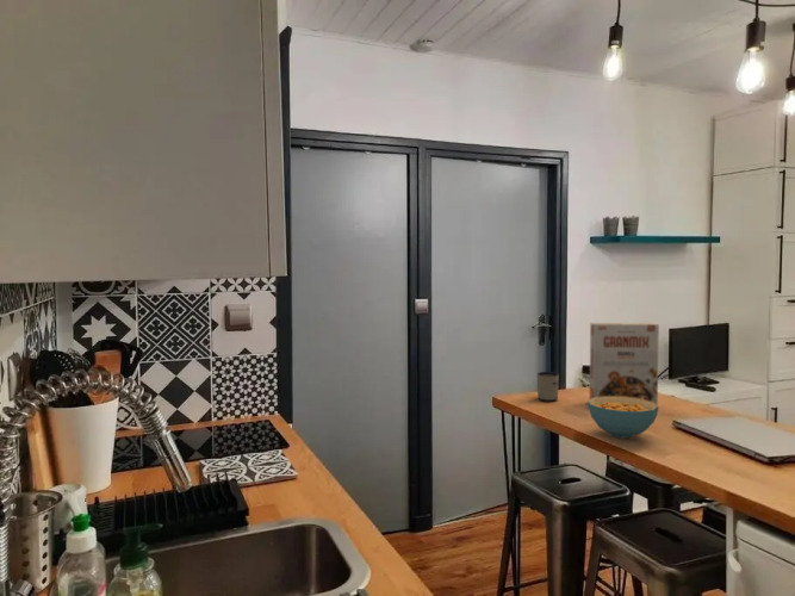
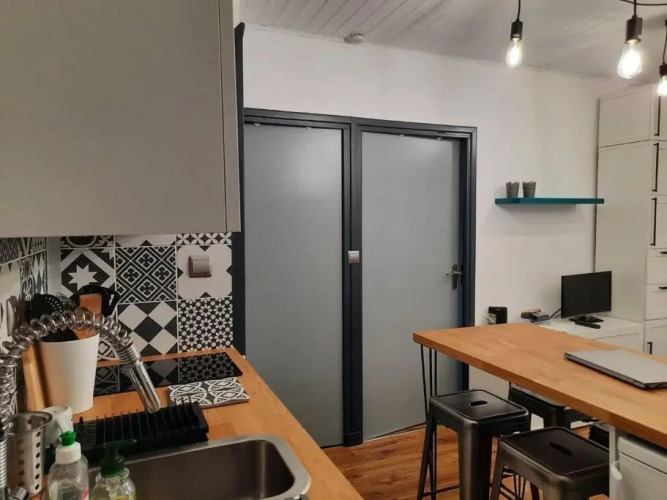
- mug [536,371,560,403]
- cereal box [589,322,660,406]
- cereal bowl [586,397,659,440]
